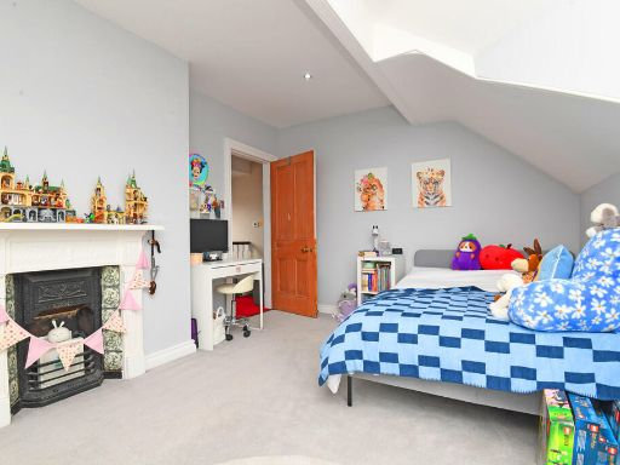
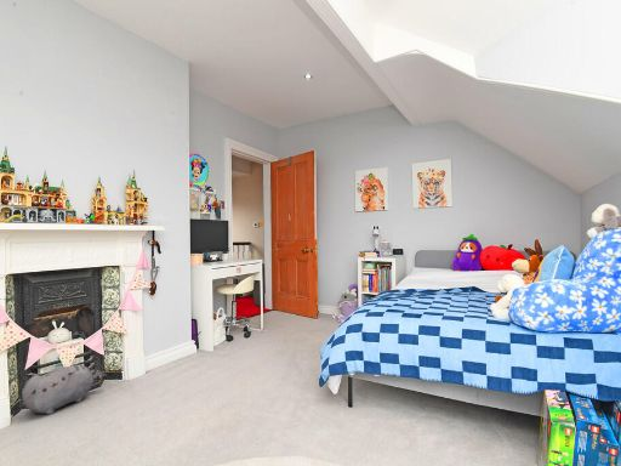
+ plush toy [21,364,108,415]
